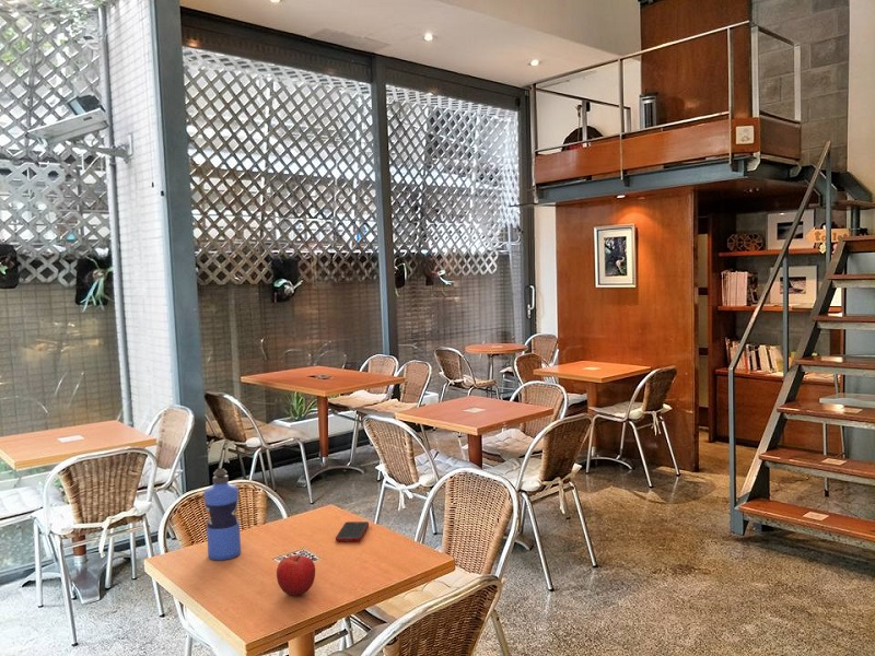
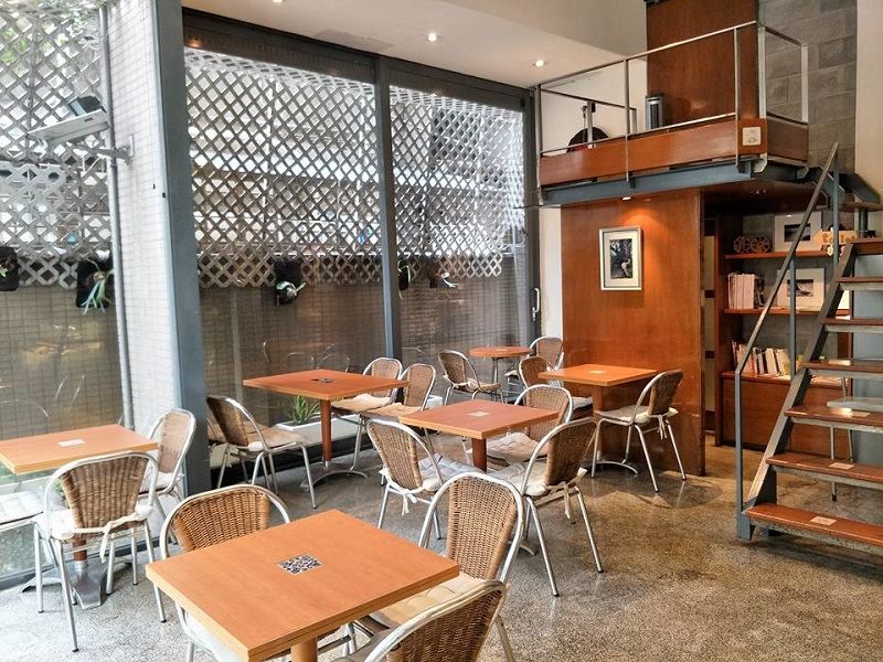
- cell phone [335,520,370,542]
- water bottle [203,467,242,562]
- fruit [276,554,316,597]
